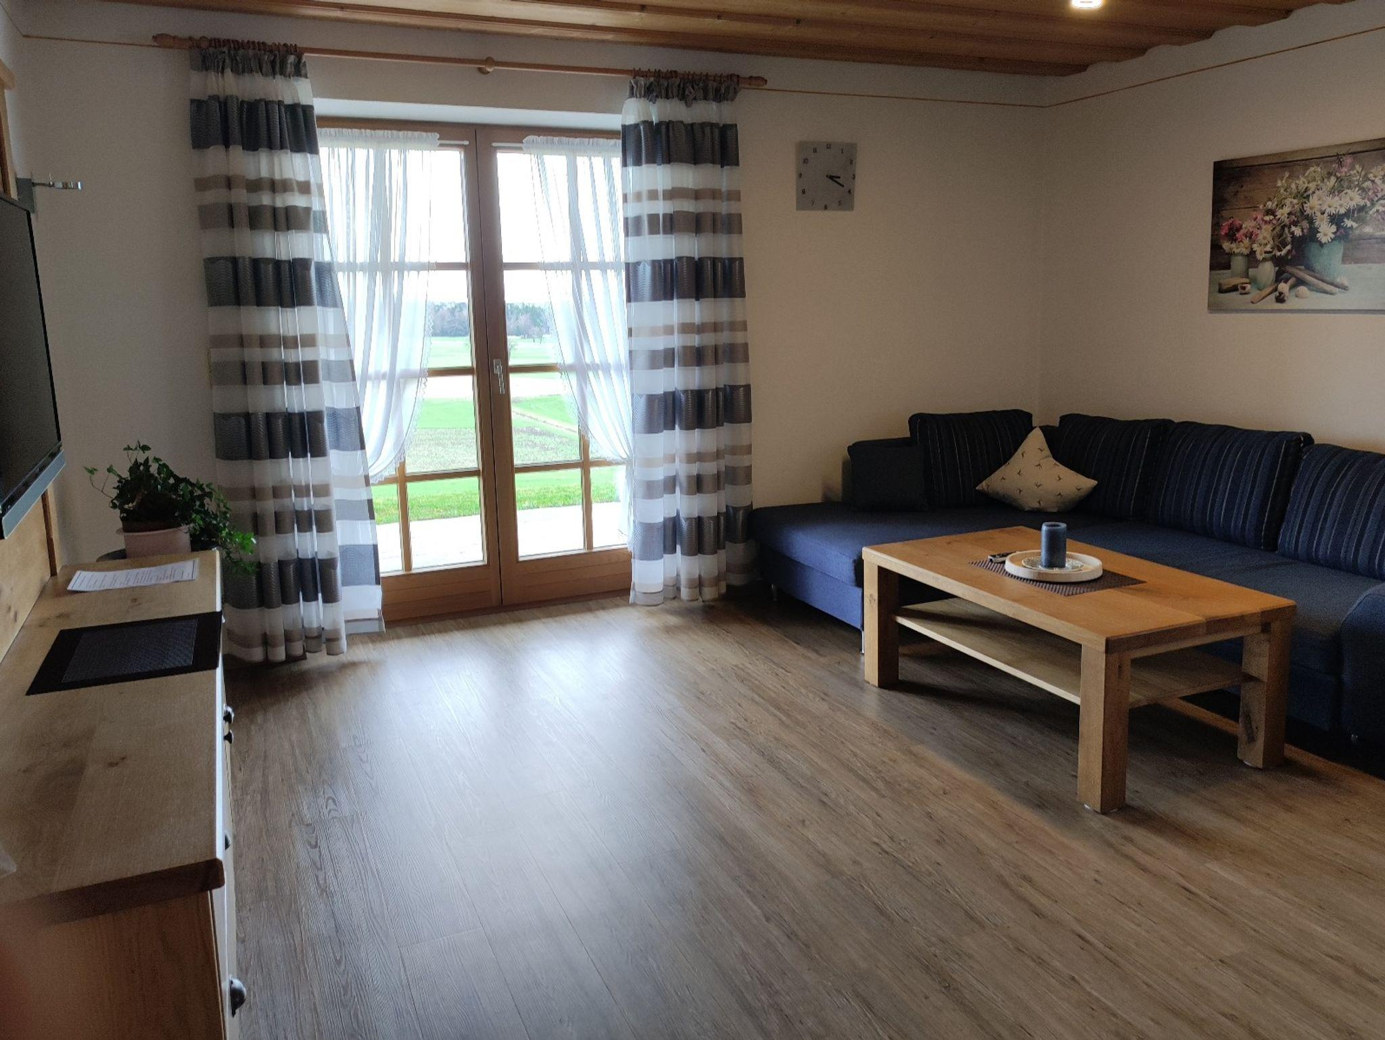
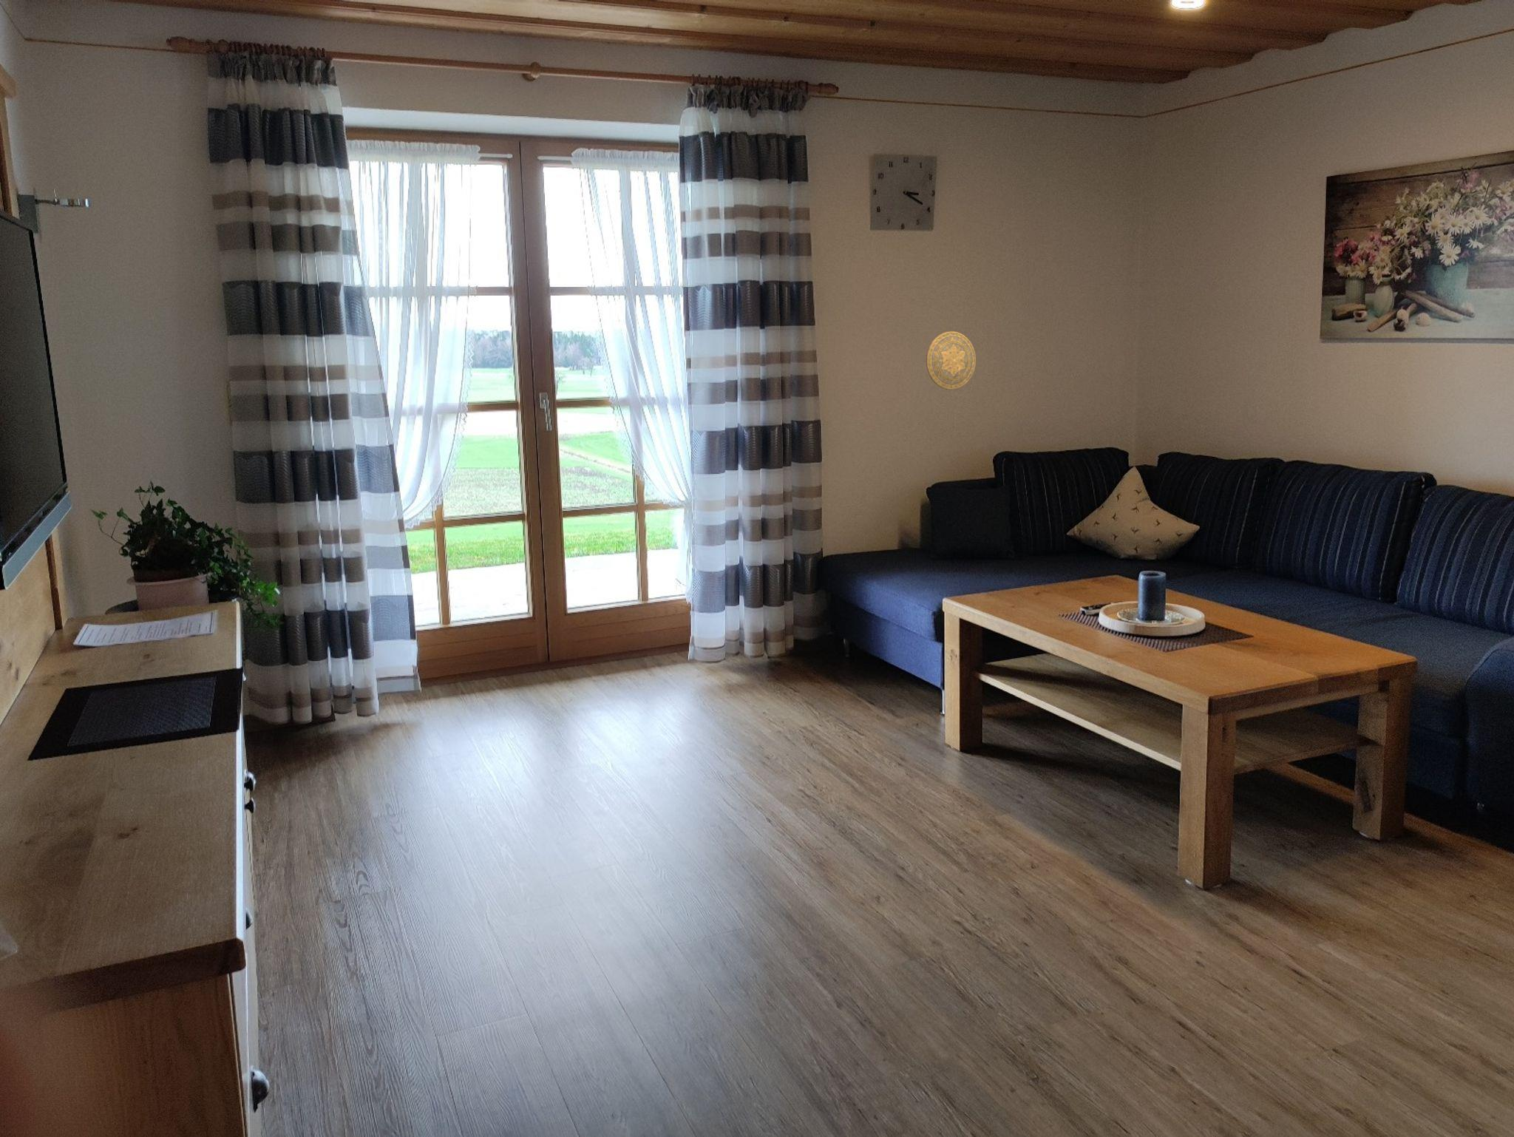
+ decorative plate [925,331,977,391]
